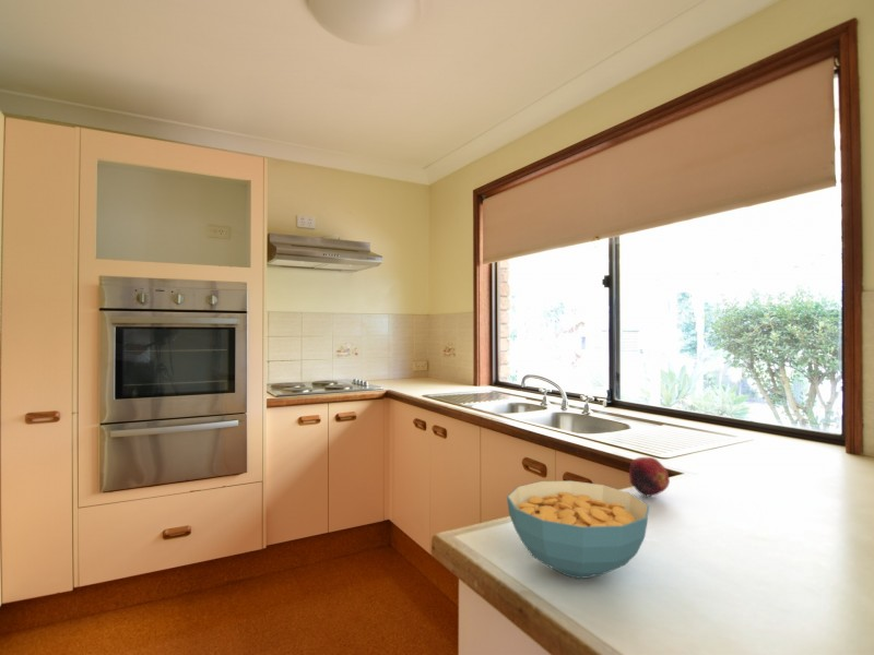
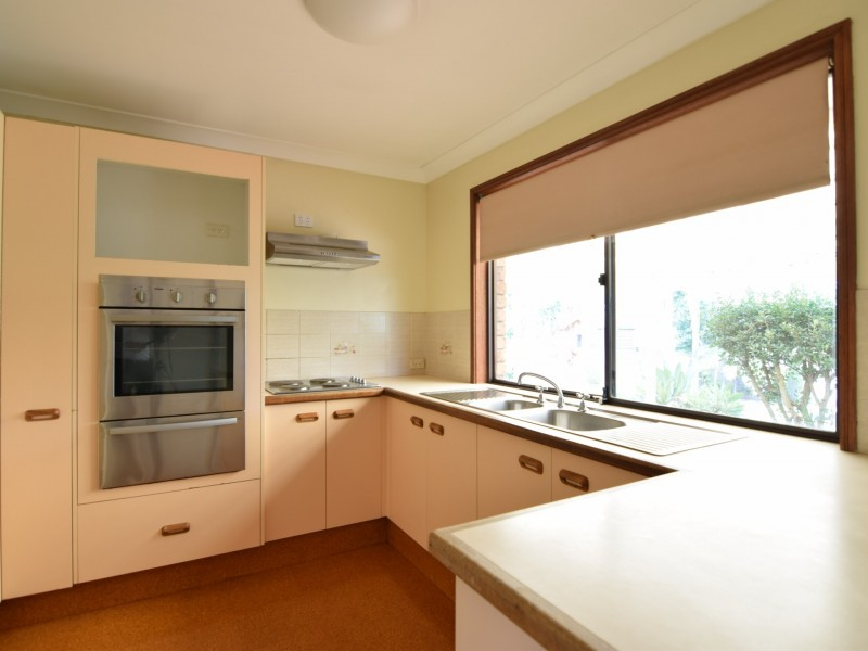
- cereal bowl [506,479,650,580]
- fruit [628,456,671,498]
